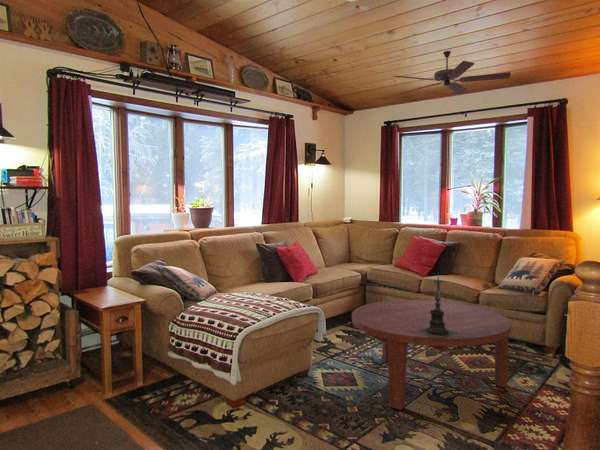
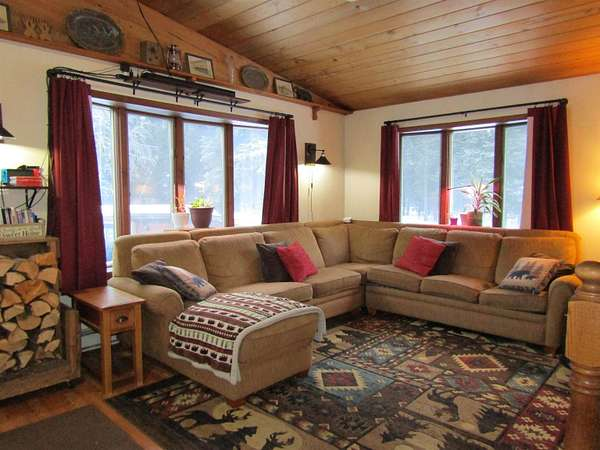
- candle holder [417,271,458,338]
- ceiling fan [393,50,512,95]
- coffee table [351,299,513,411]
